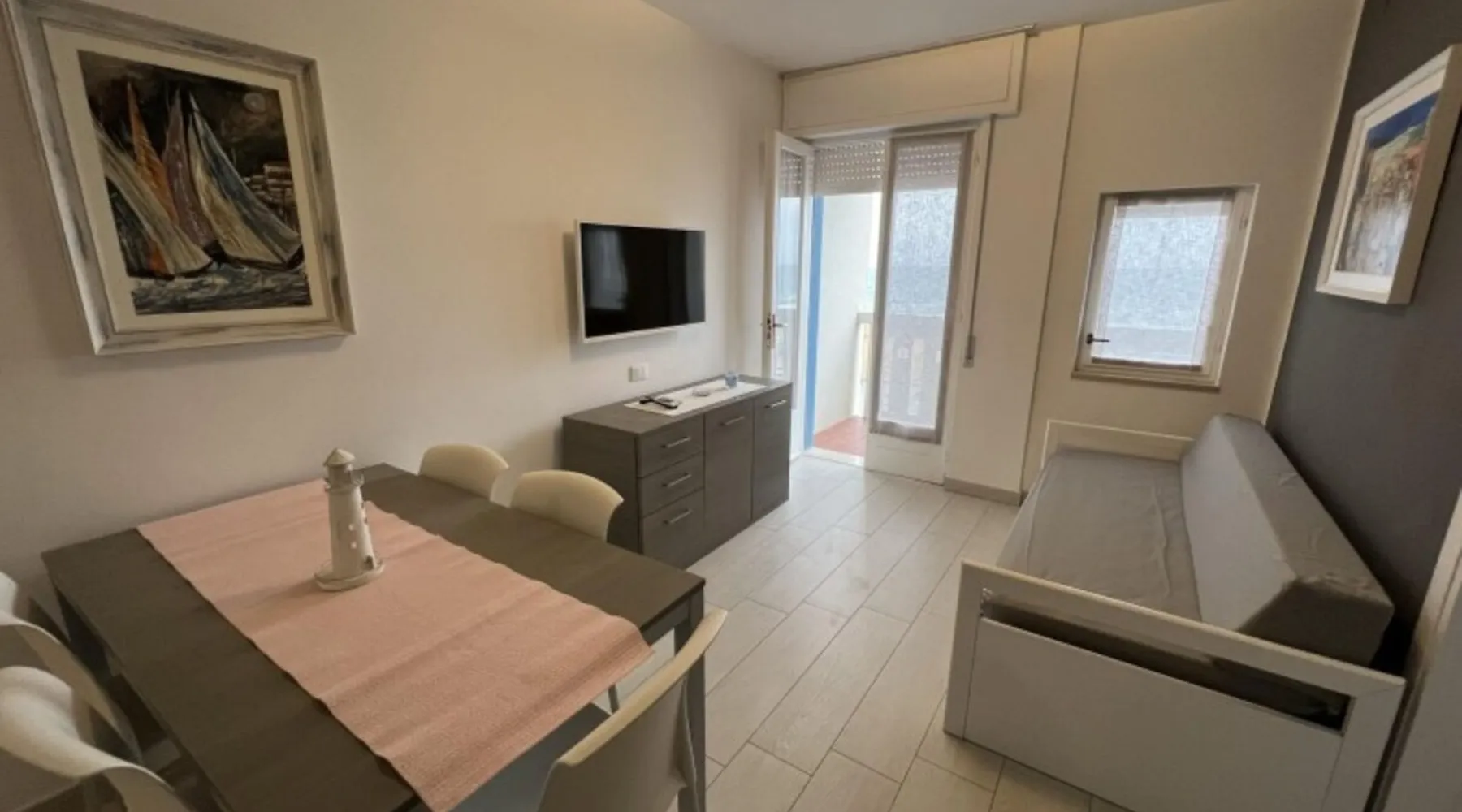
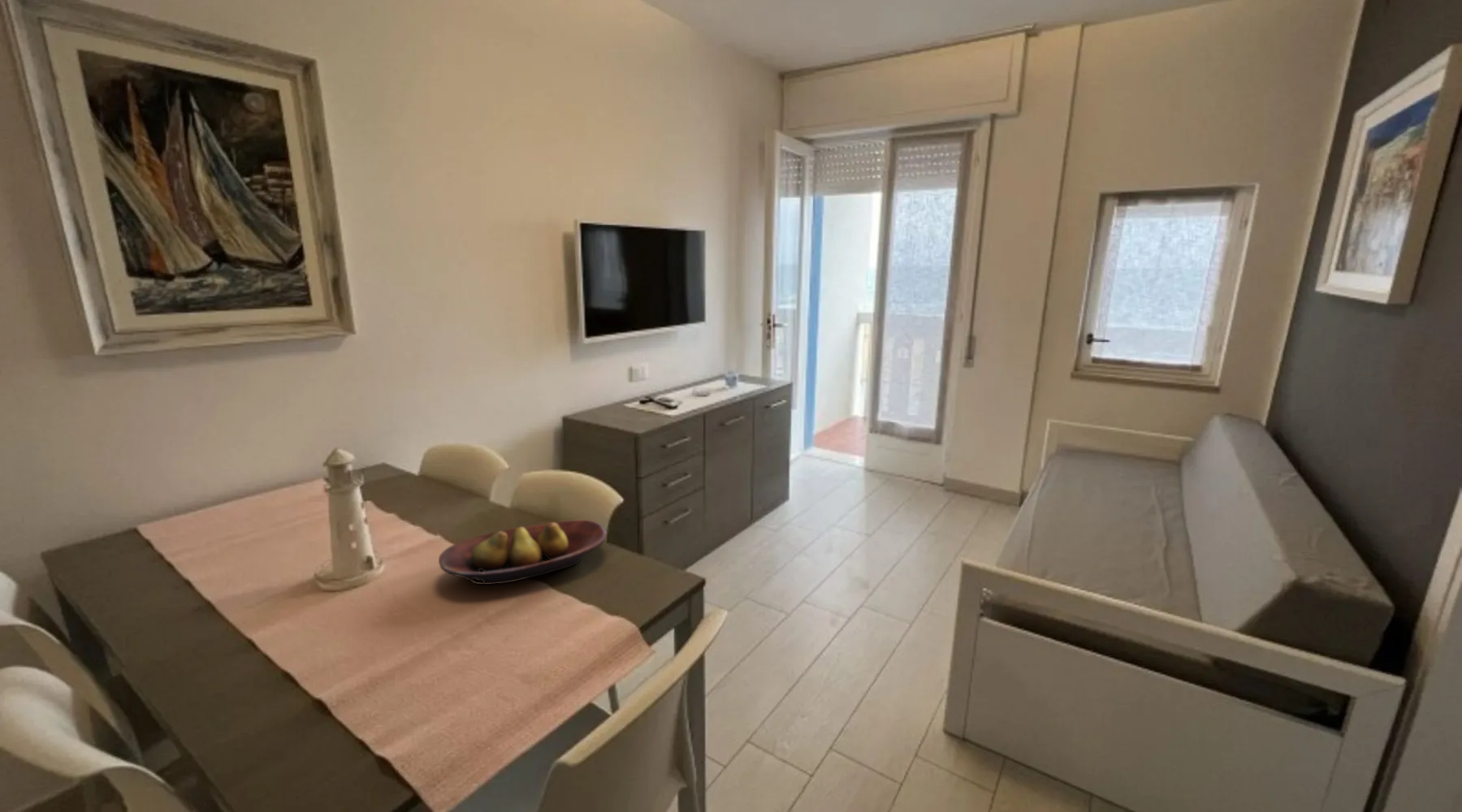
+ fruit bowl [438,519,608,585]
